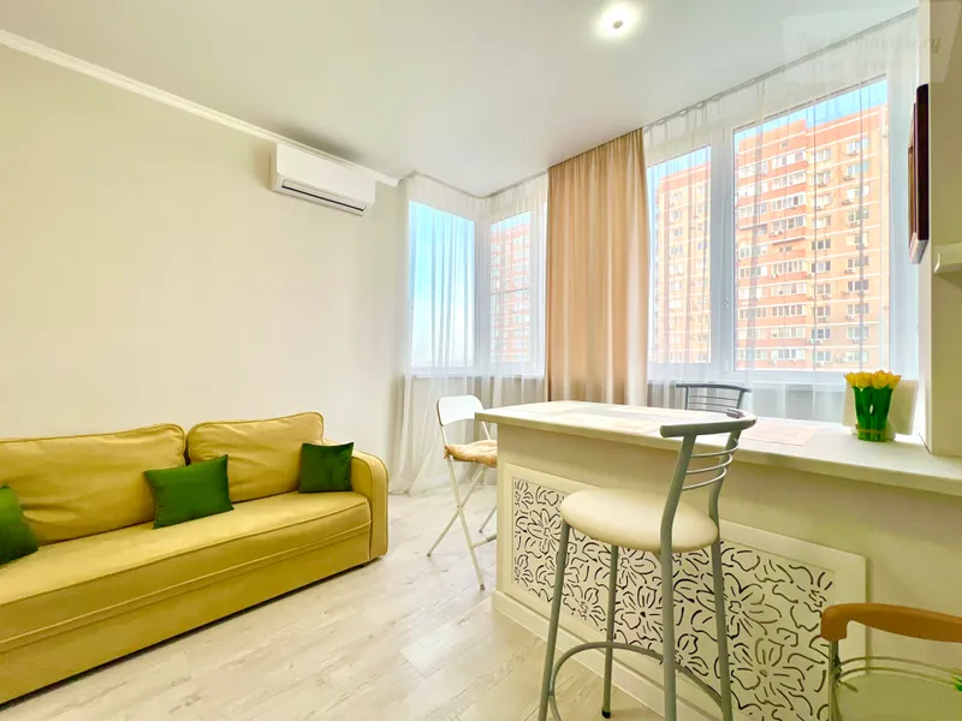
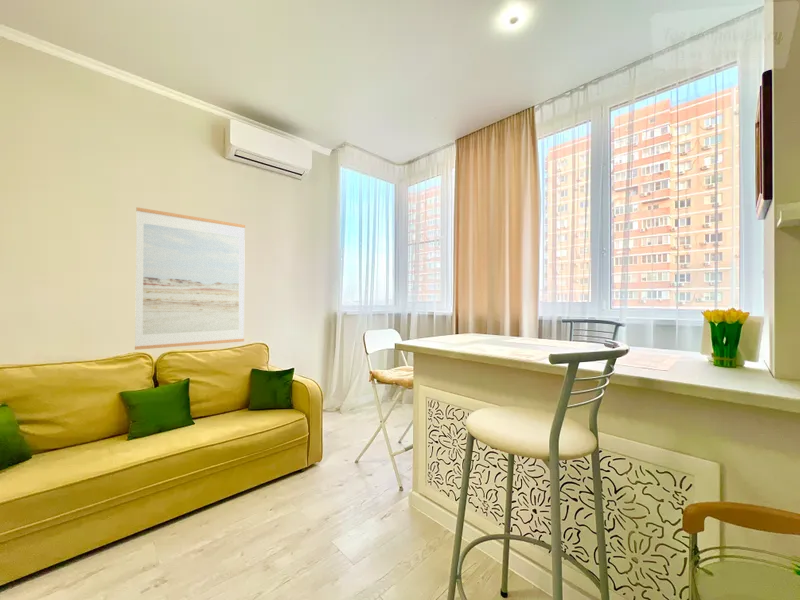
+ wall art [134,206,246,351]
